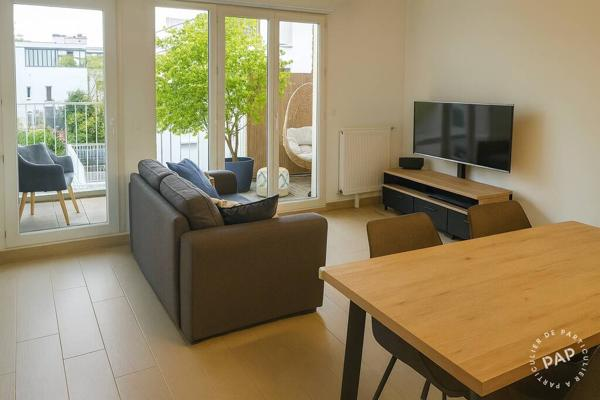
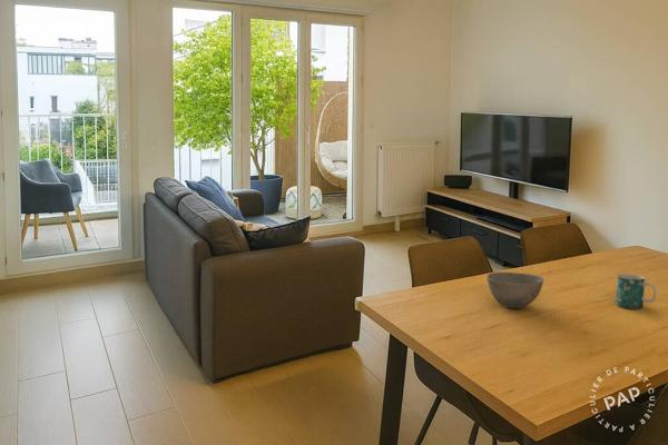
+ bowl [485,271,544,309]
+ mug [615,273,658,310]
